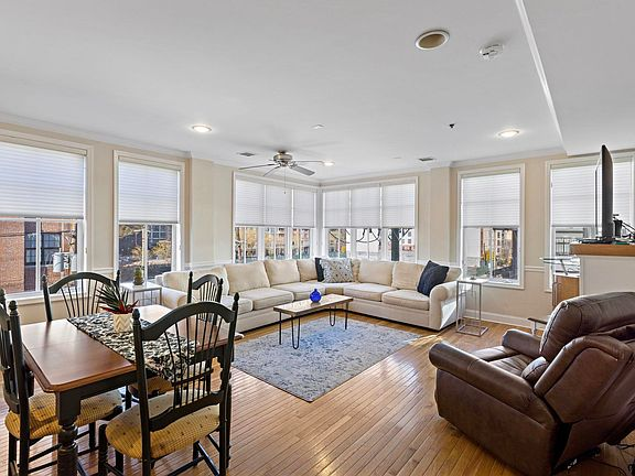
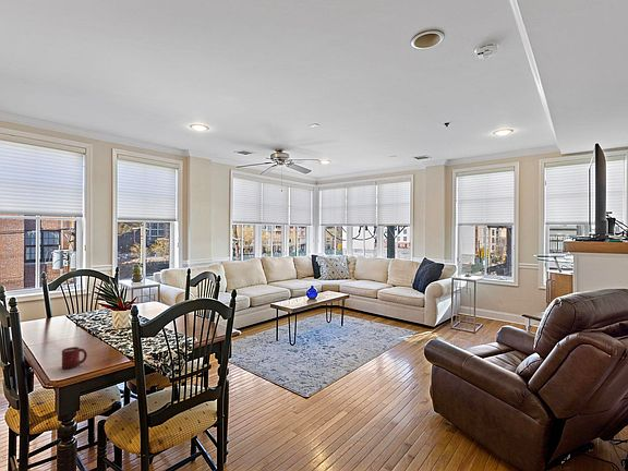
+ cup [61,346,88,370]
